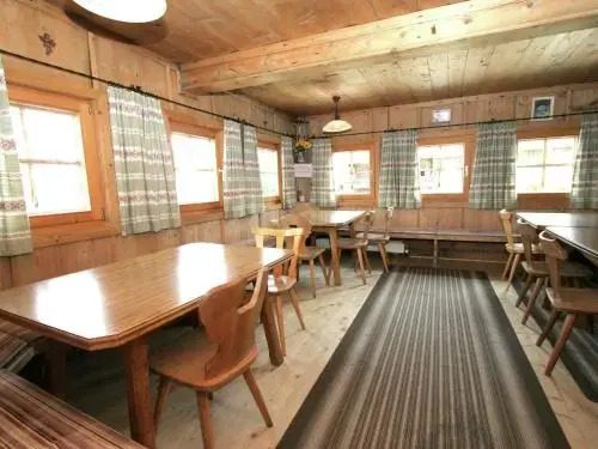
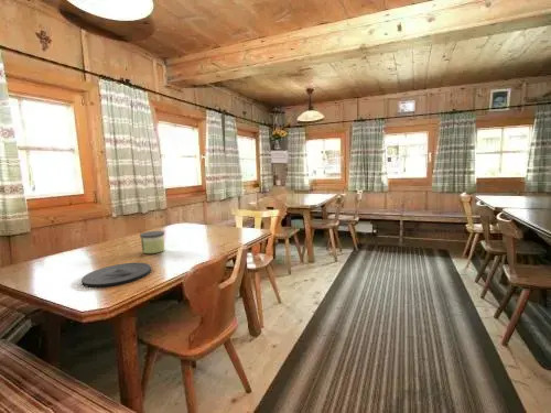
+ plate [80,262,152,289]
+ candle [139,230,165,254]
